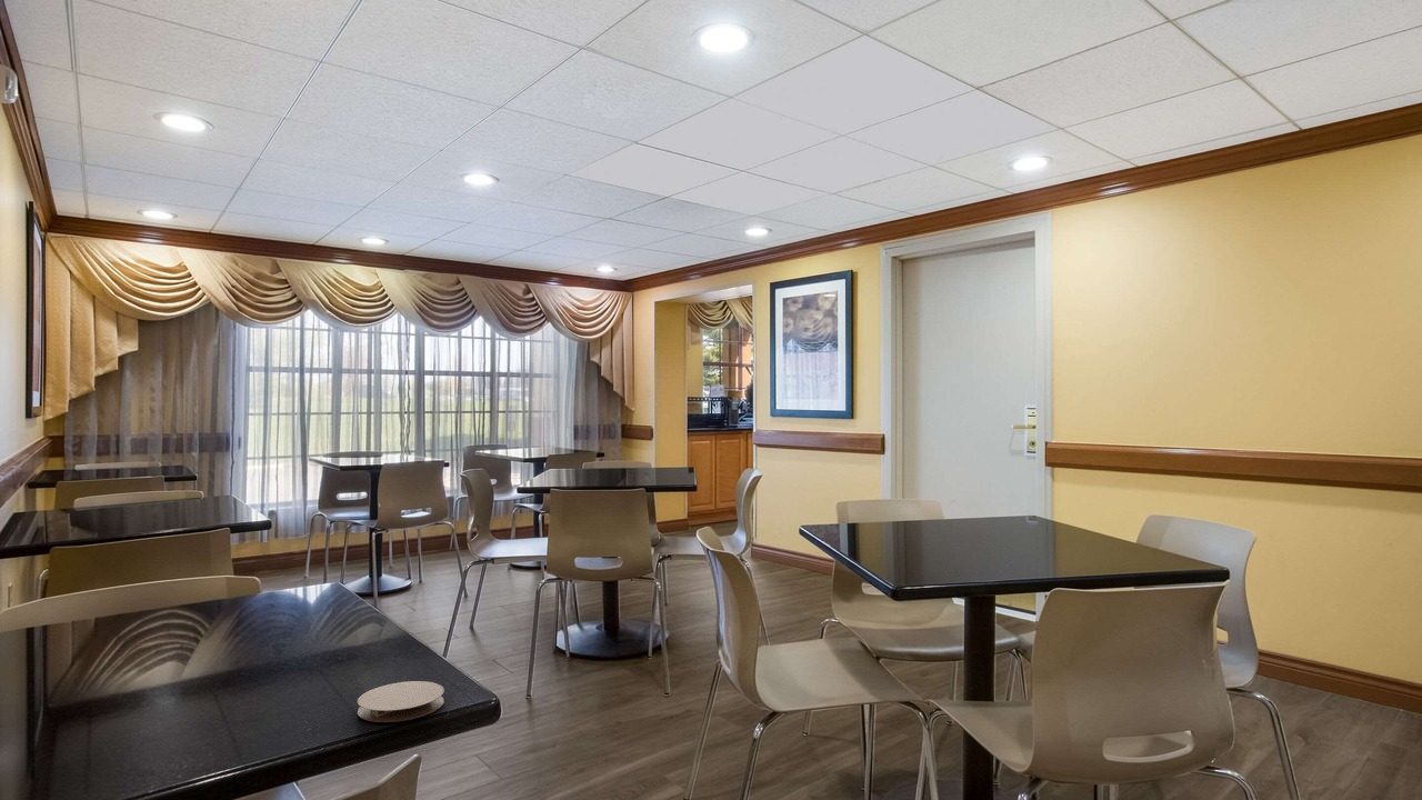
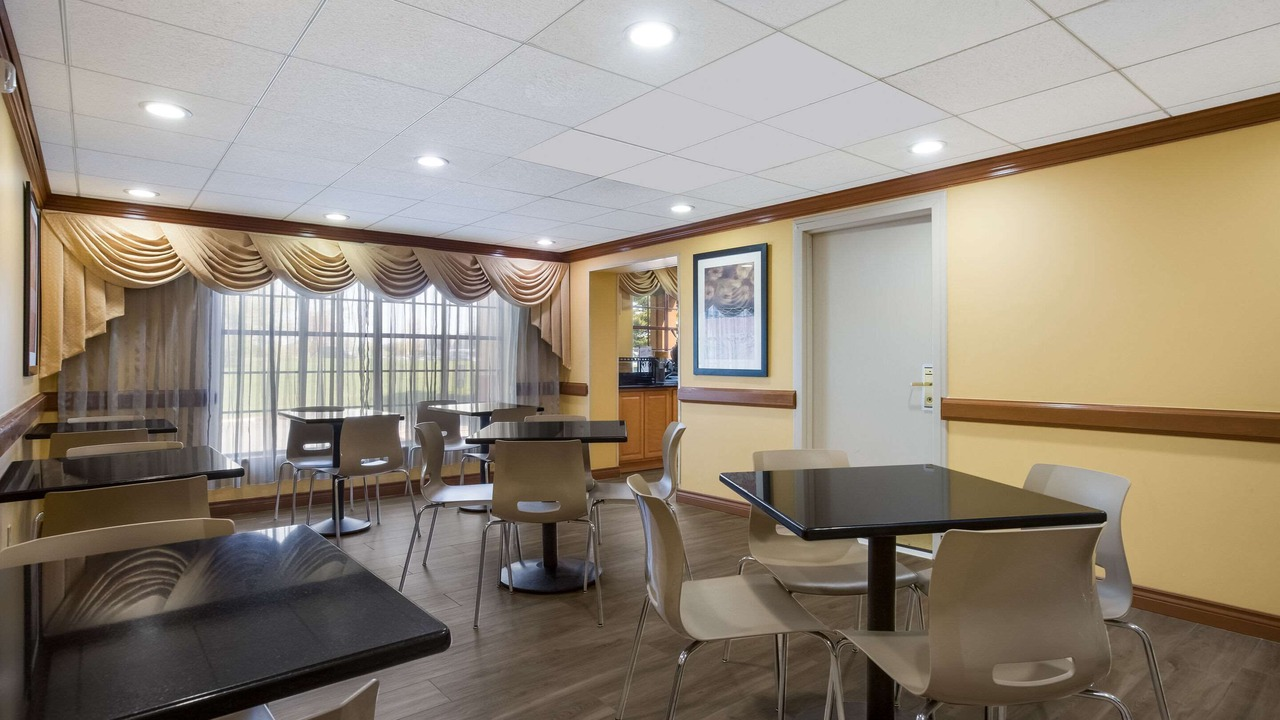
- coaster [357,680,445,723]
